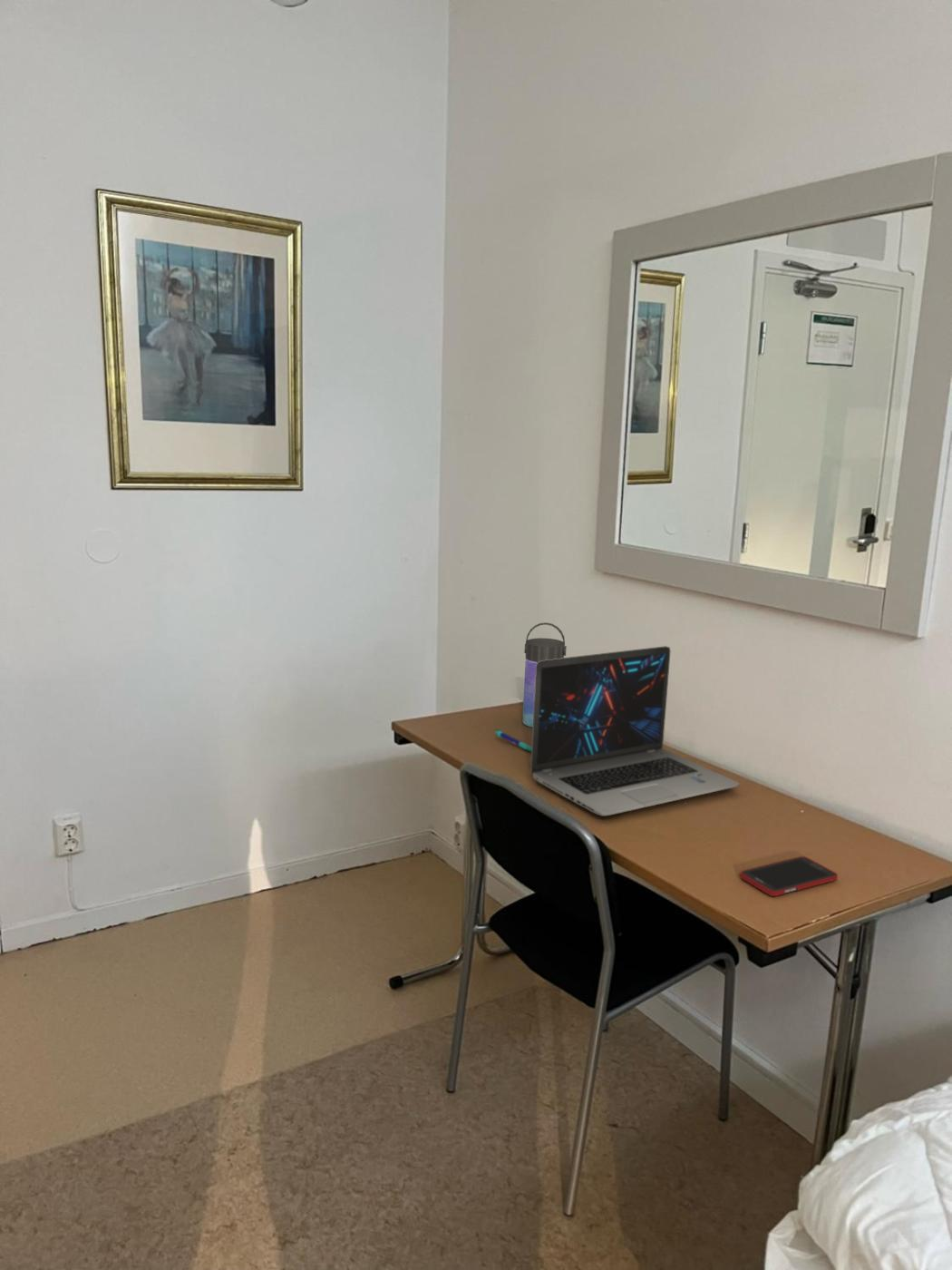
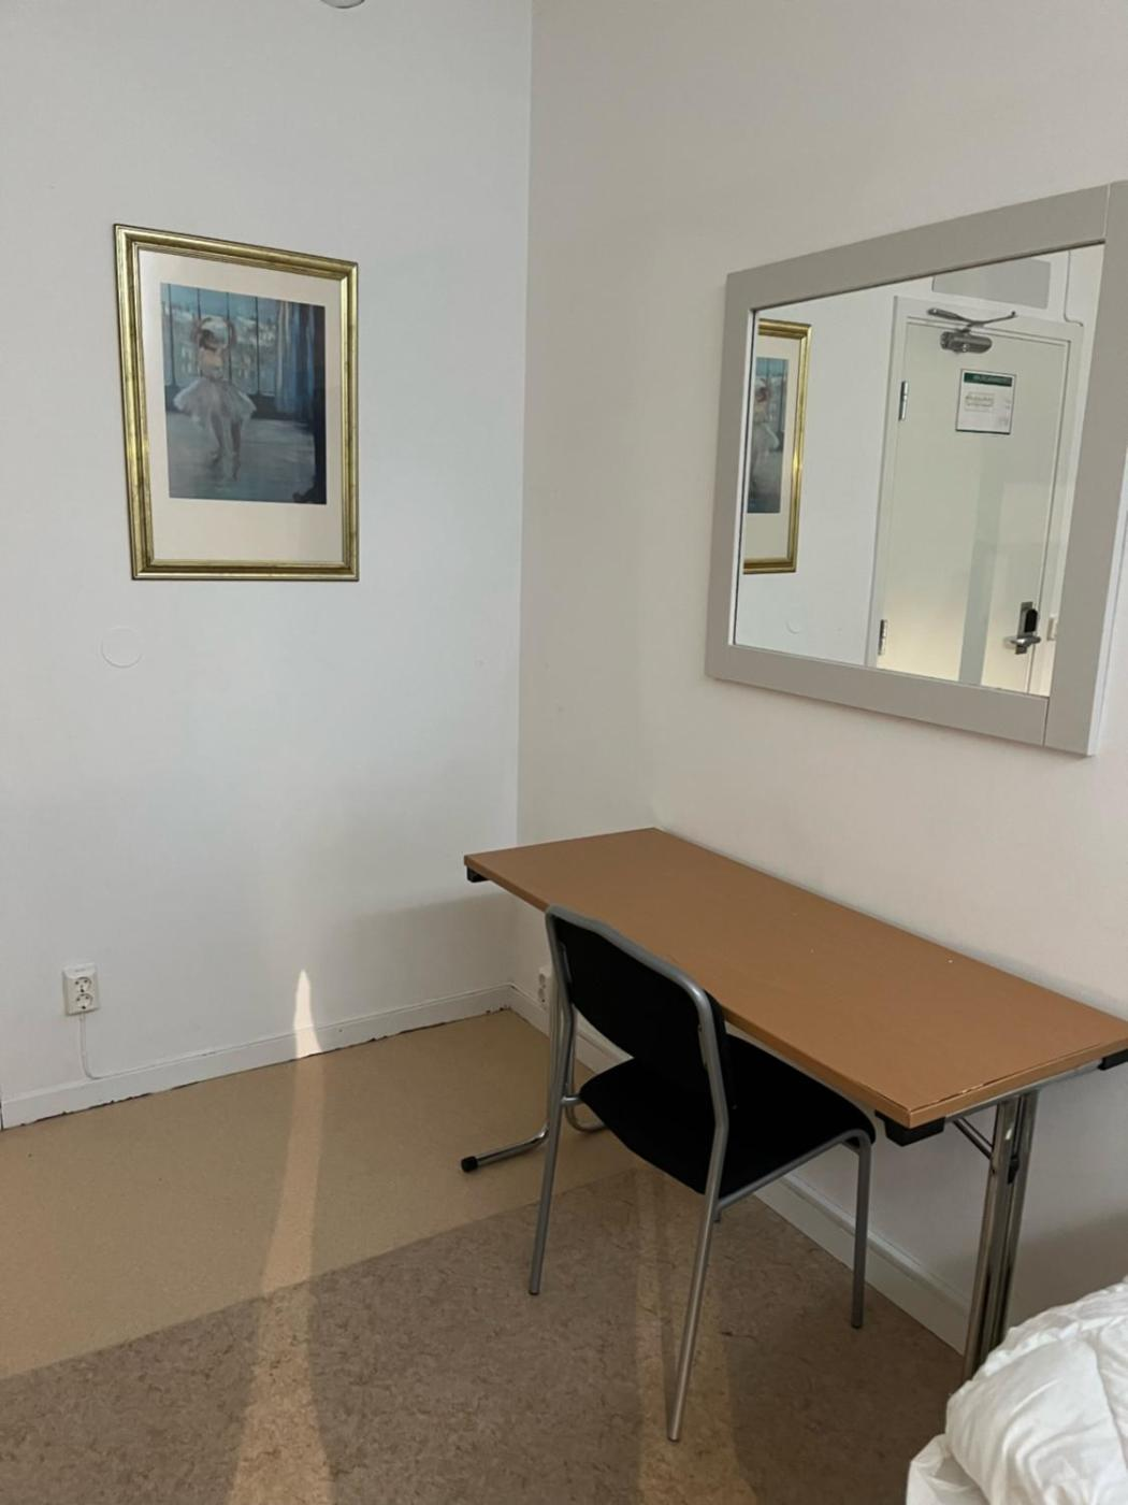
- water bottle [522,621,568,728]
- cell phone [739,855,839,897]
- laptop [529,645,741,817]
- pen [494,729,532,752]
